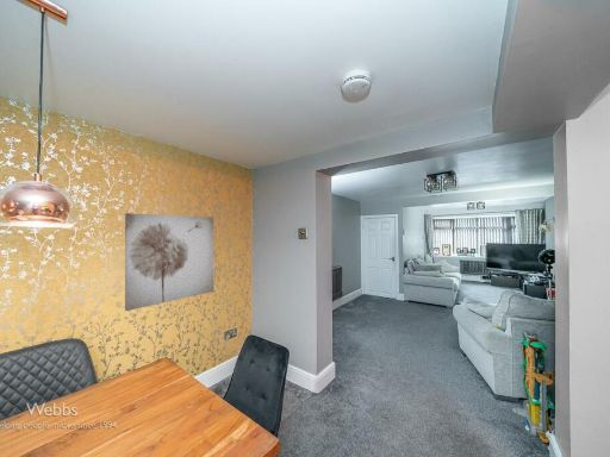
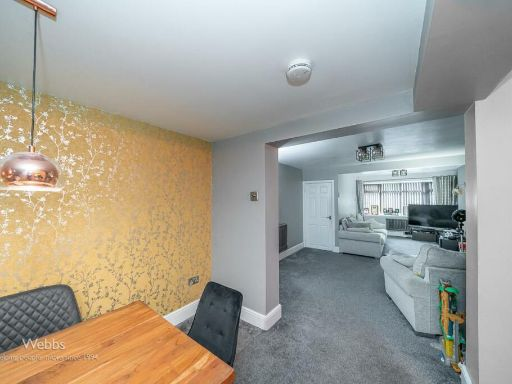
- wall art [124,212,214,312]
